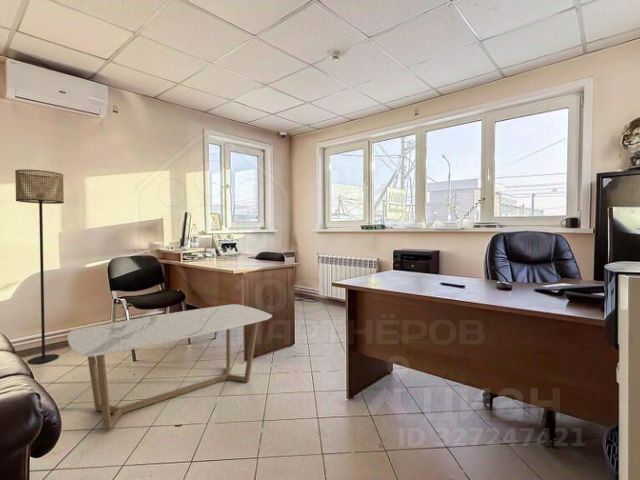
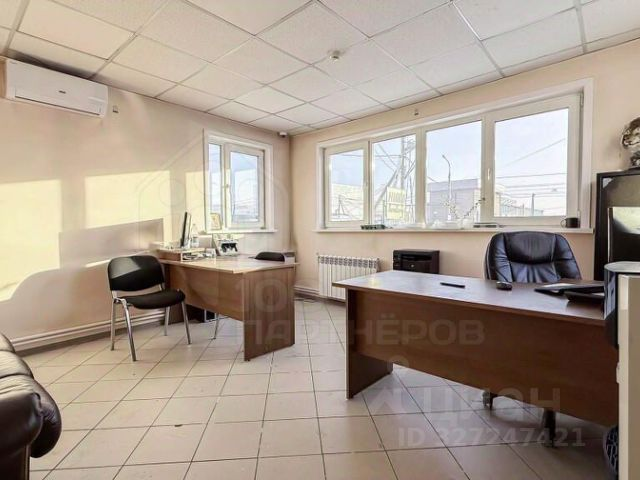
- coffee table [67,303,273,432]
- floor lamp [14,169,65,365]
